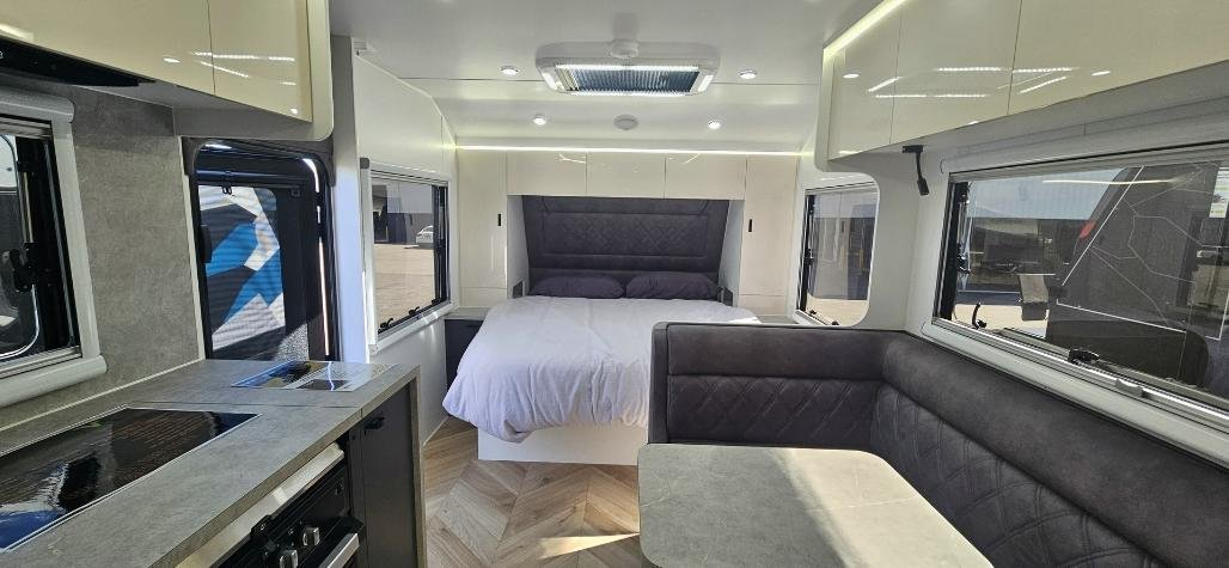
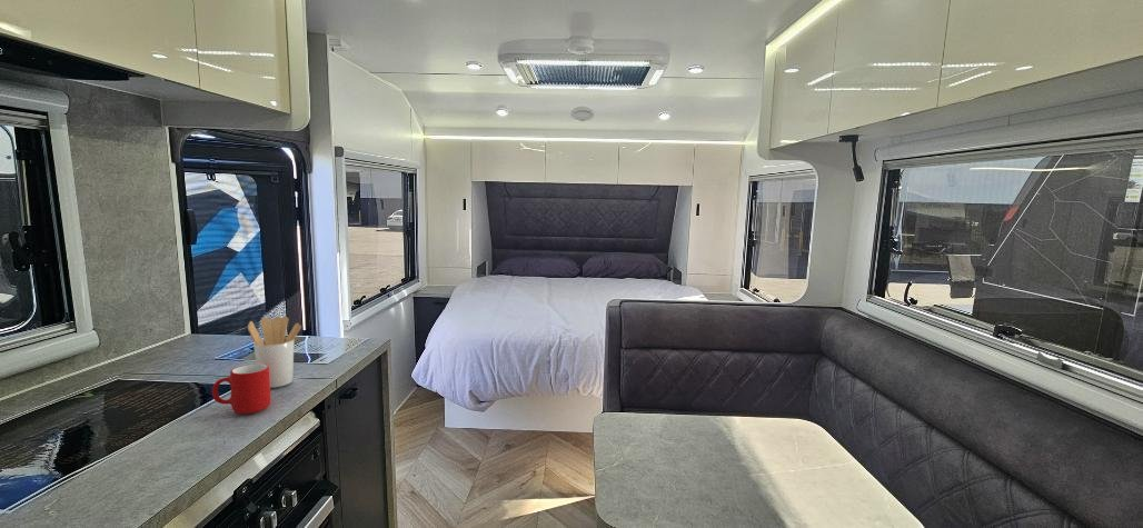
+ utensil holder [247,316,302,389]
+ cup [211,362,272,415]
